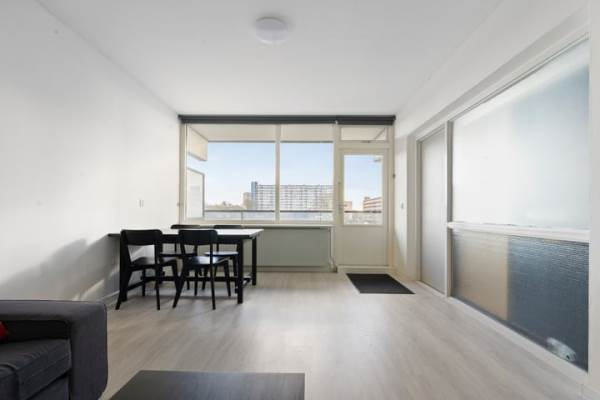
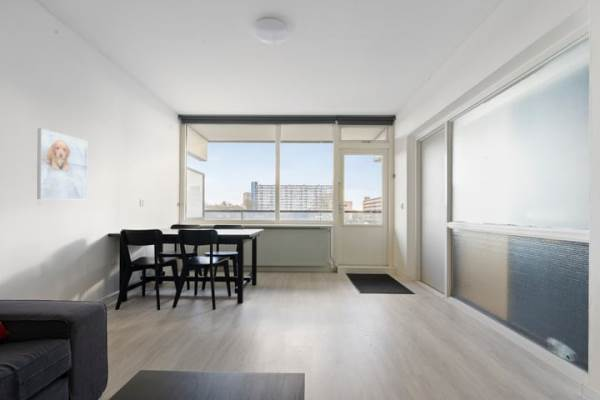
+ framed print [36,128,88,200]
